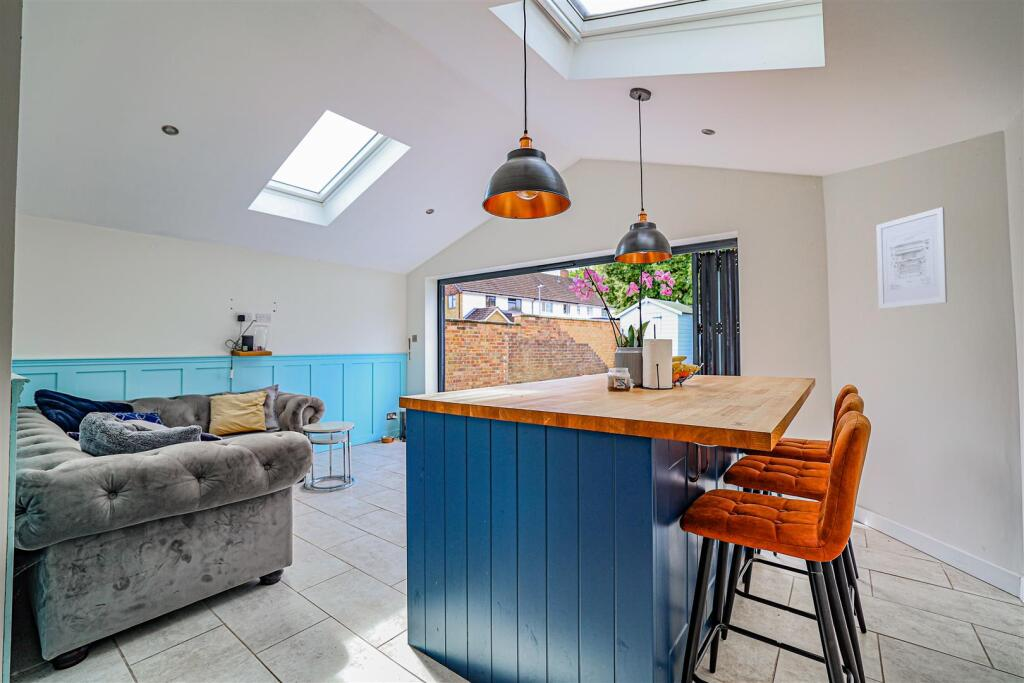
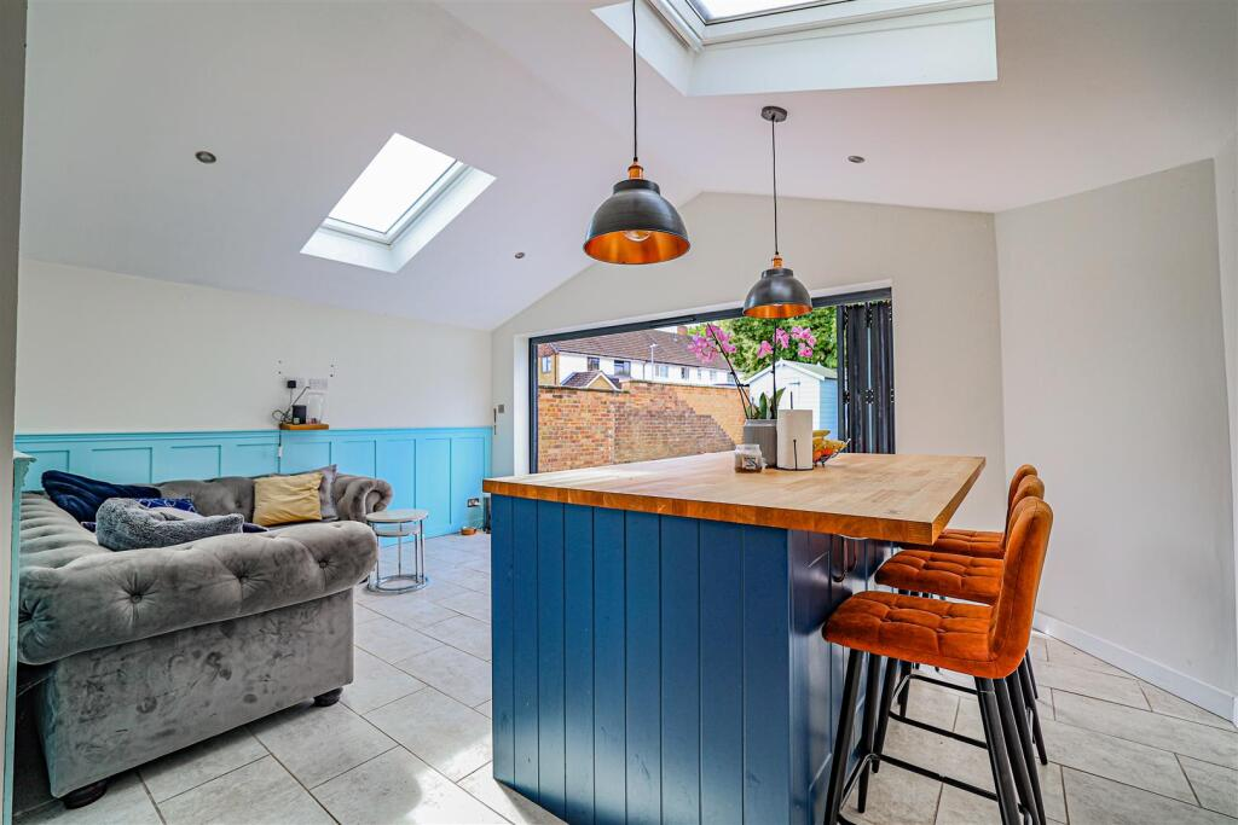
- wall art [875,206,948,310]
